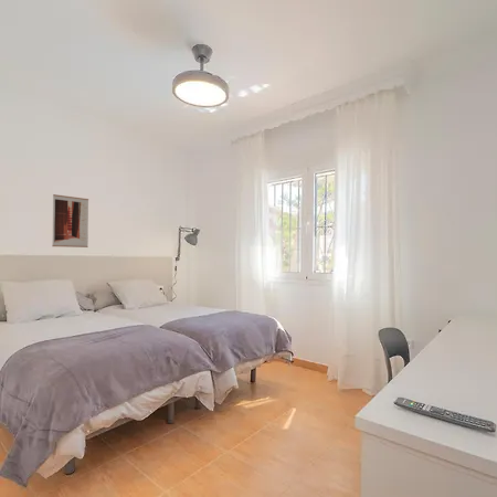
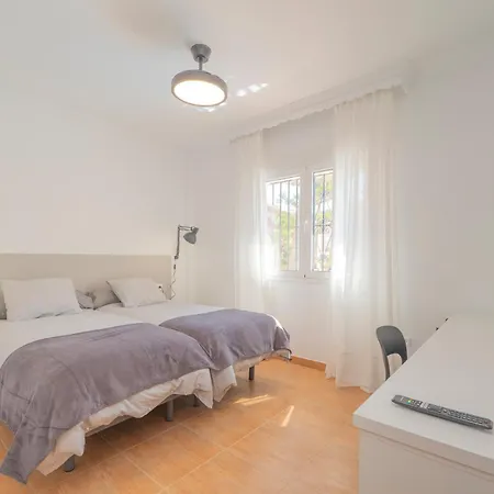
- wall art [51,193,89,248]
